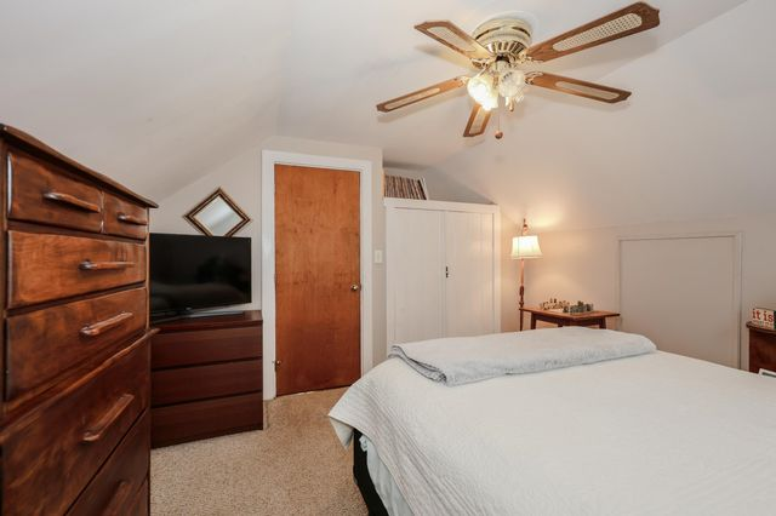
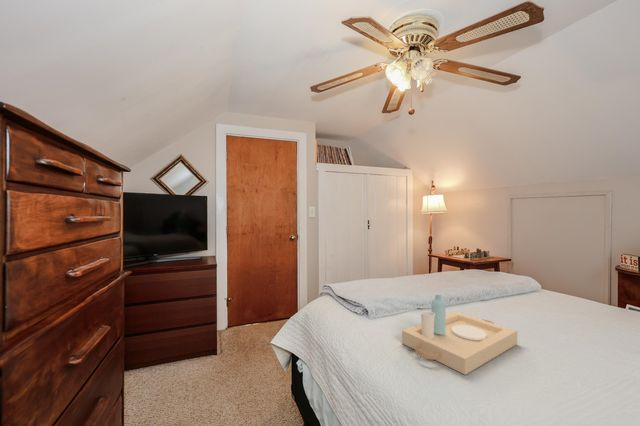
+ serving tray [401,294,518,376]
